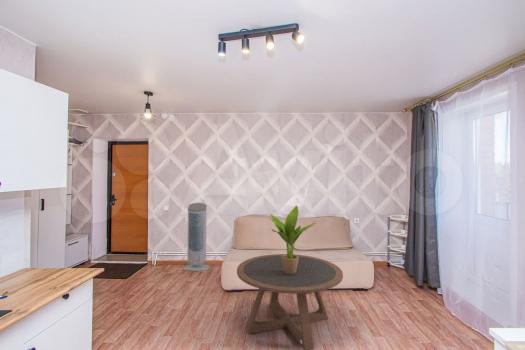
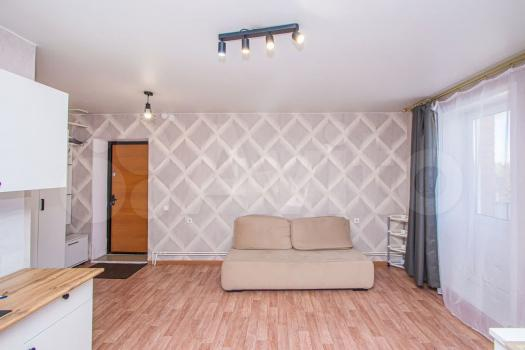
- potted plant [268,205,316,275]
- air purifier [182,202,211,272]
- coffee table [236,253,344,350]
